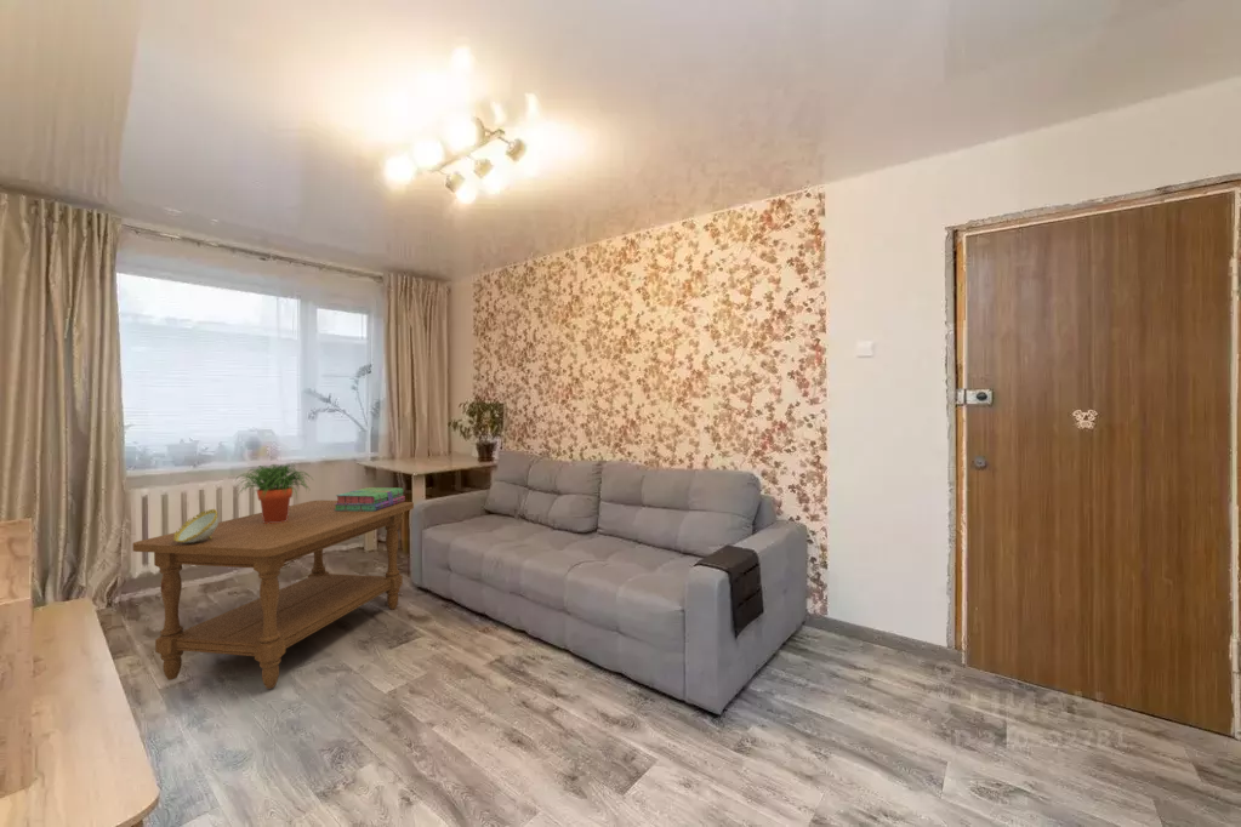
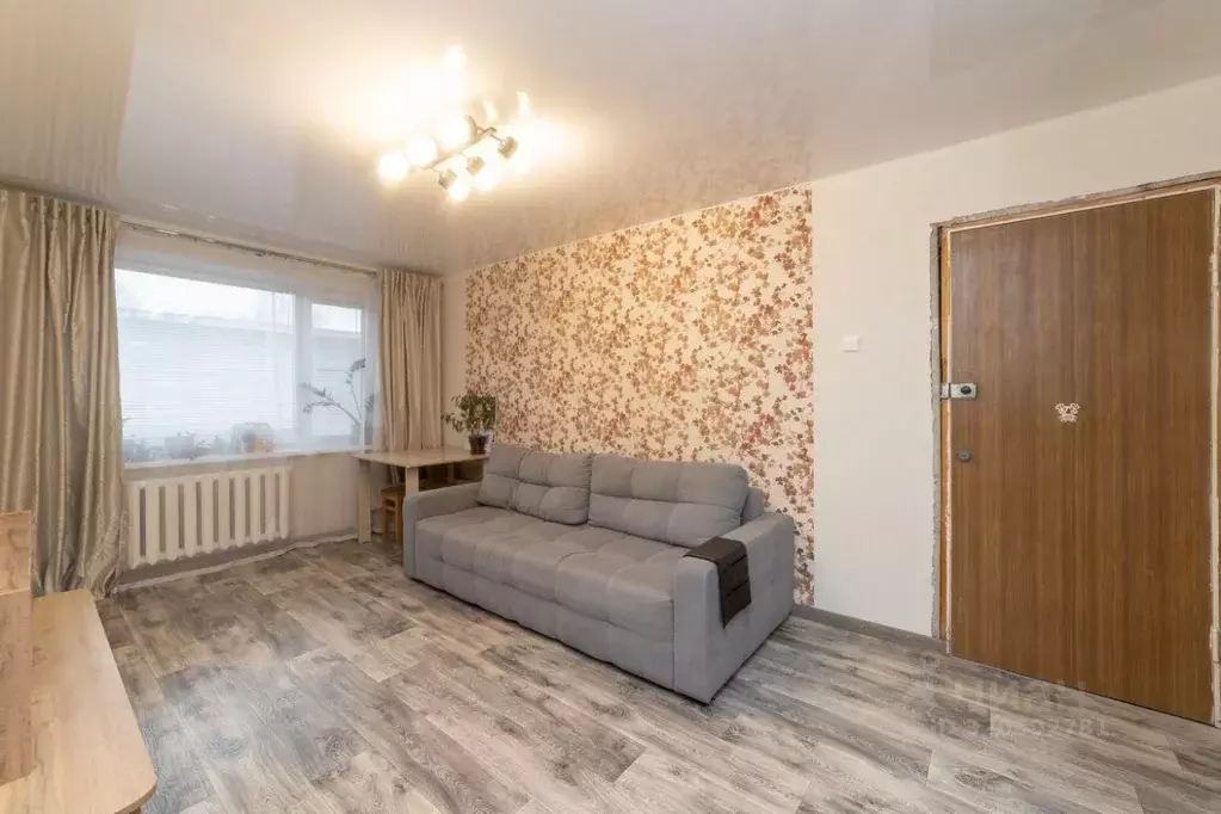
- coffee table [132,500,415,690]
- potted plant [234,462,314,524]
- stack of books [335,486,406,512]
- decorative bowl [173,508,220,543]
